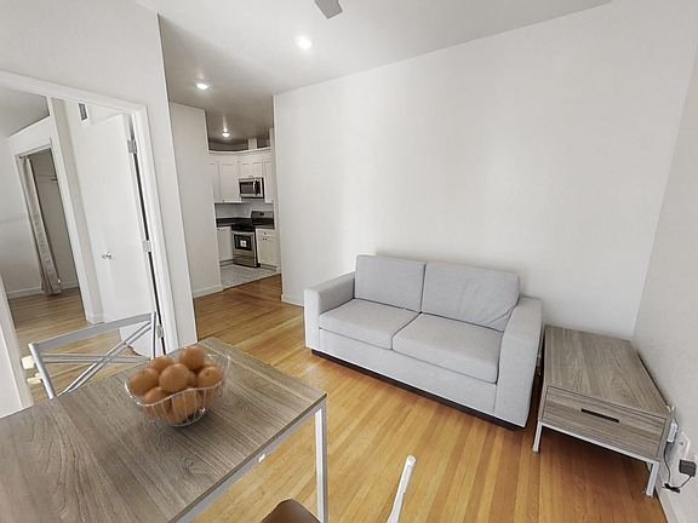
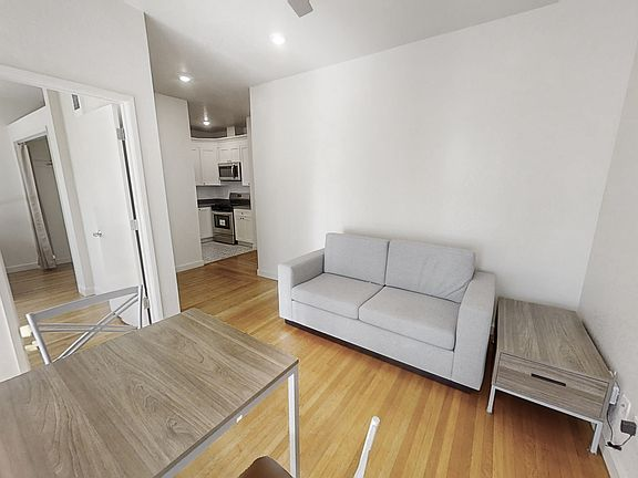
- fruit basket [124,345,231,429]
